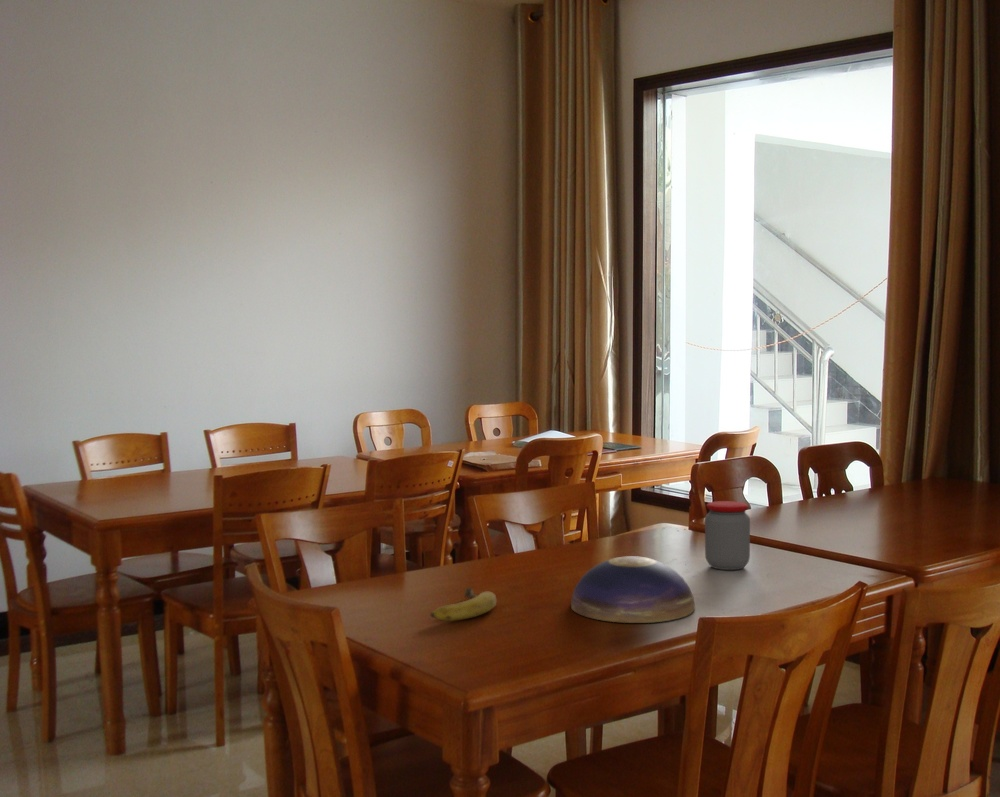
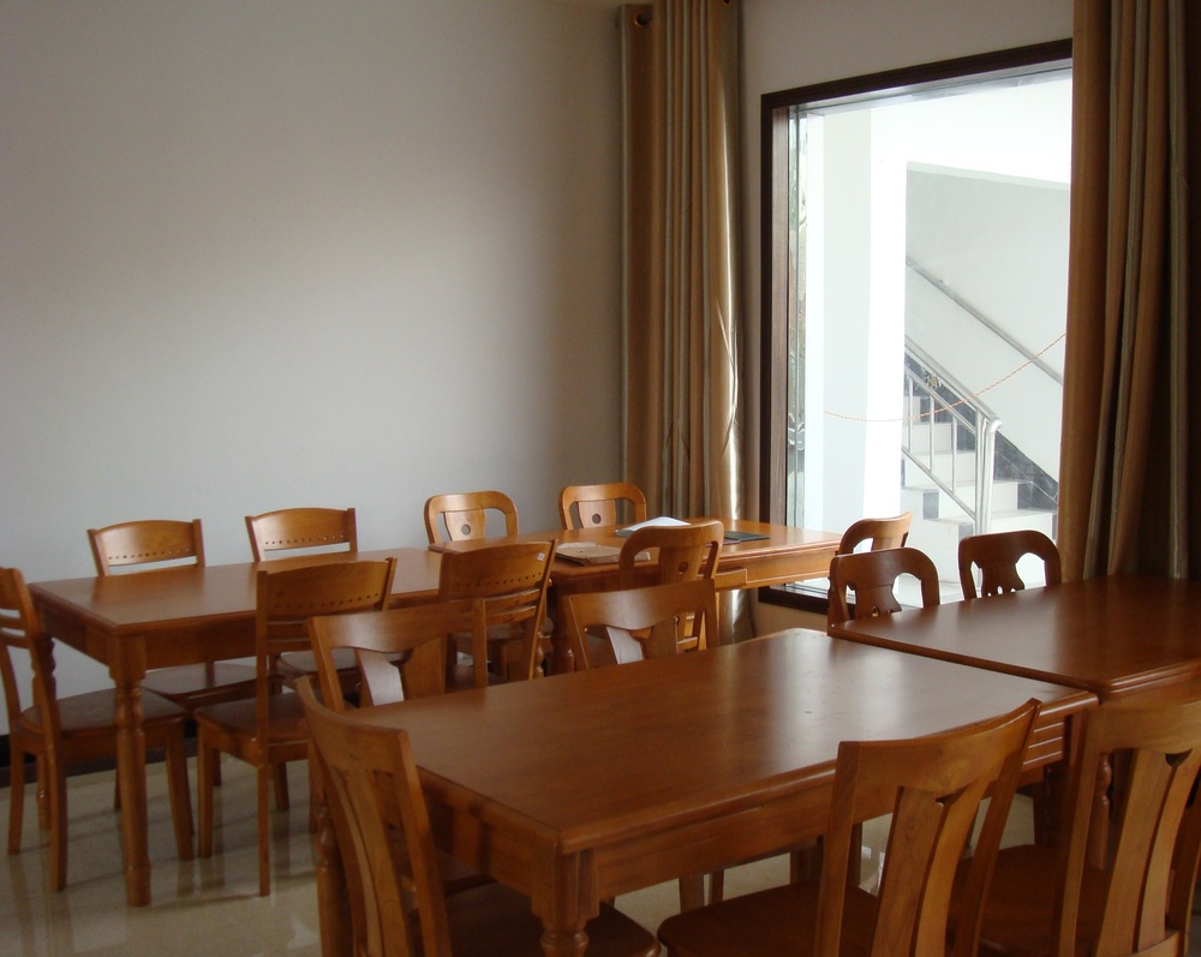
- jar [704,500,751,571]
- fruit [429,587,497,622]
- decorative bowl [570,555,696,624]
